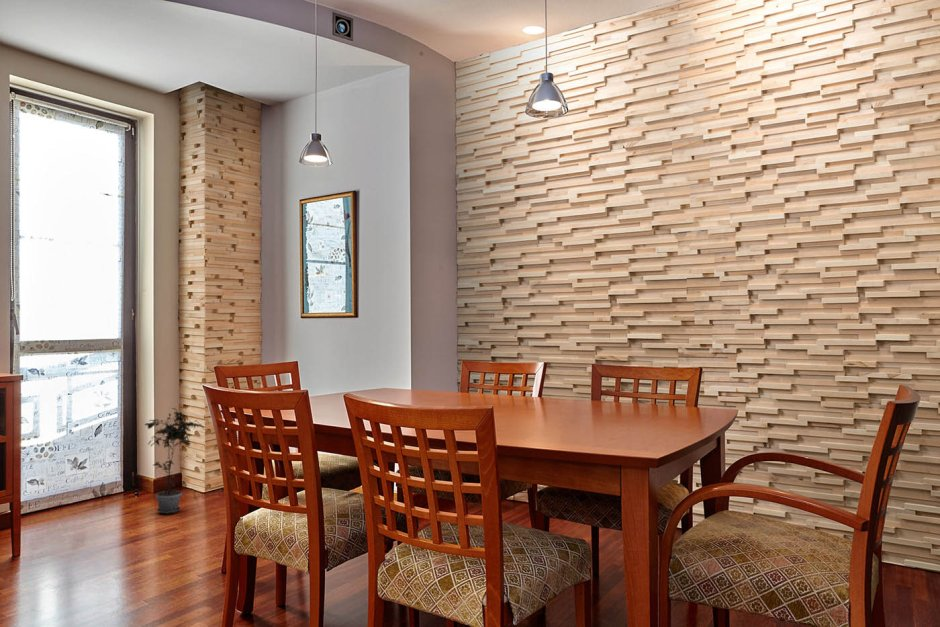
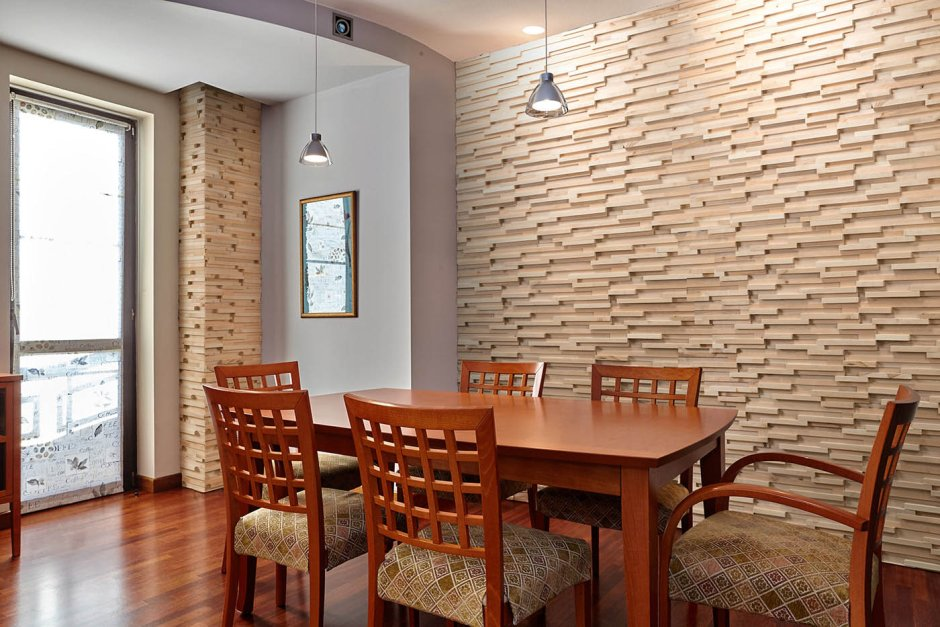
- potted plant [144,407,205,515]
